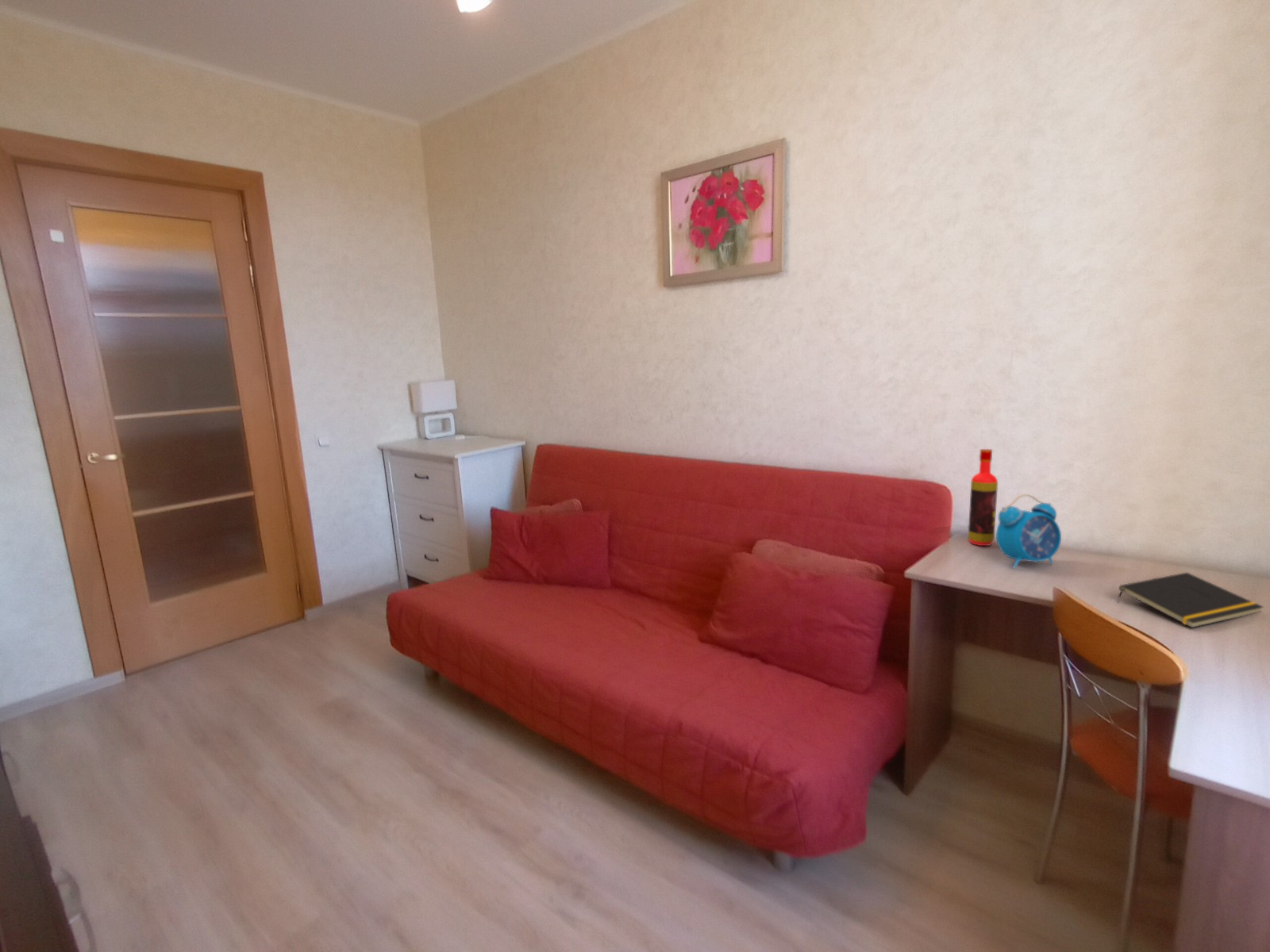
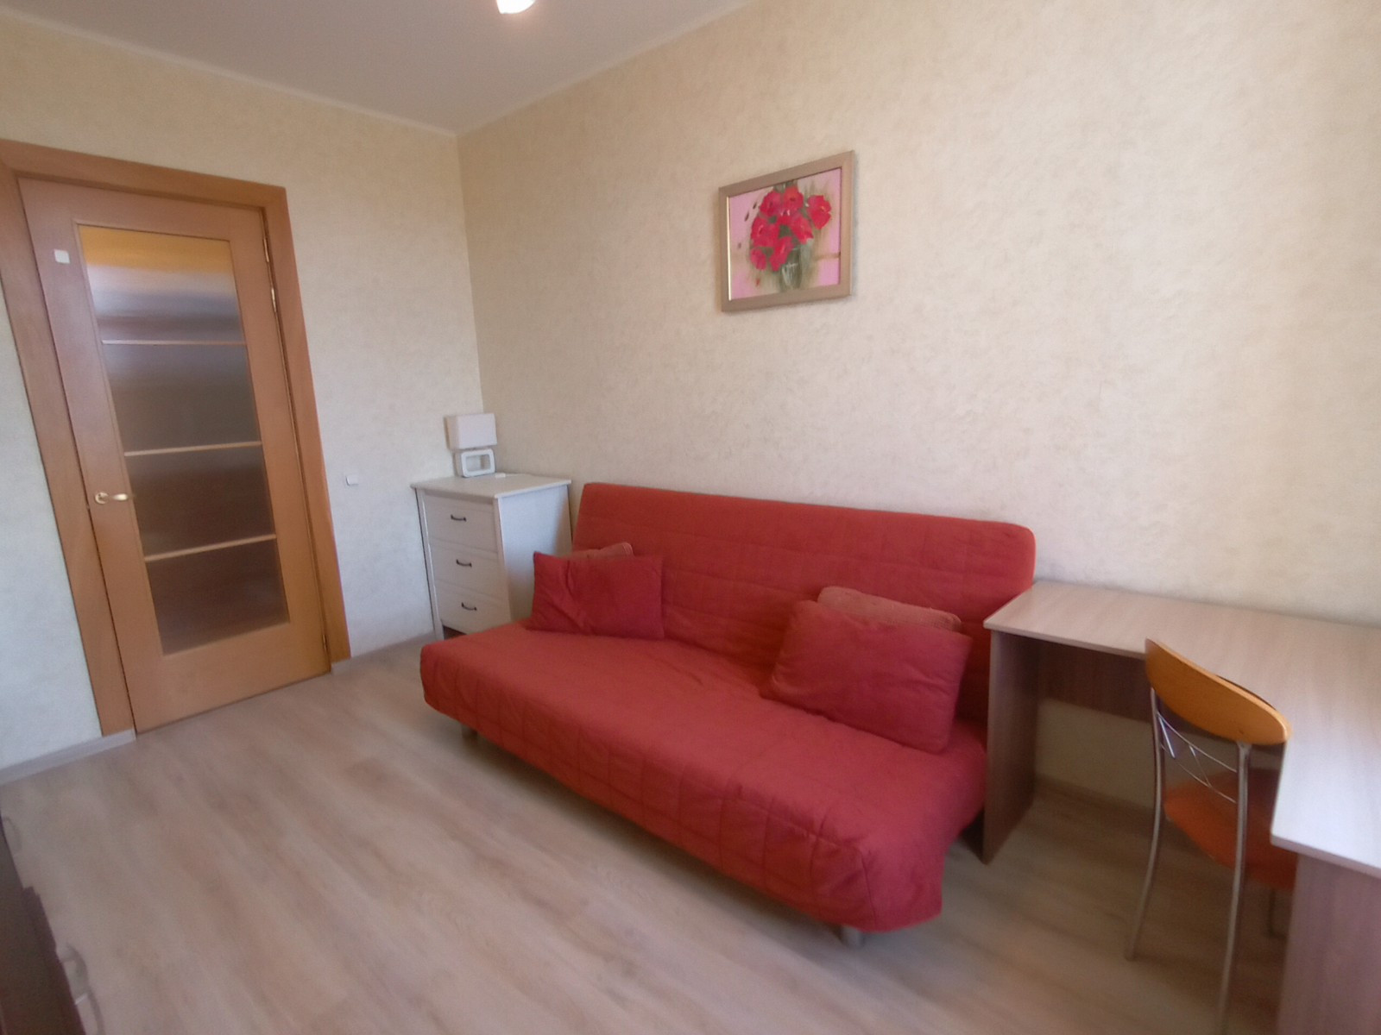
- notepad [1116,572,1264,628]
- bottle [968,448,999,547]
- alarm clock [995,493,1062,570]
